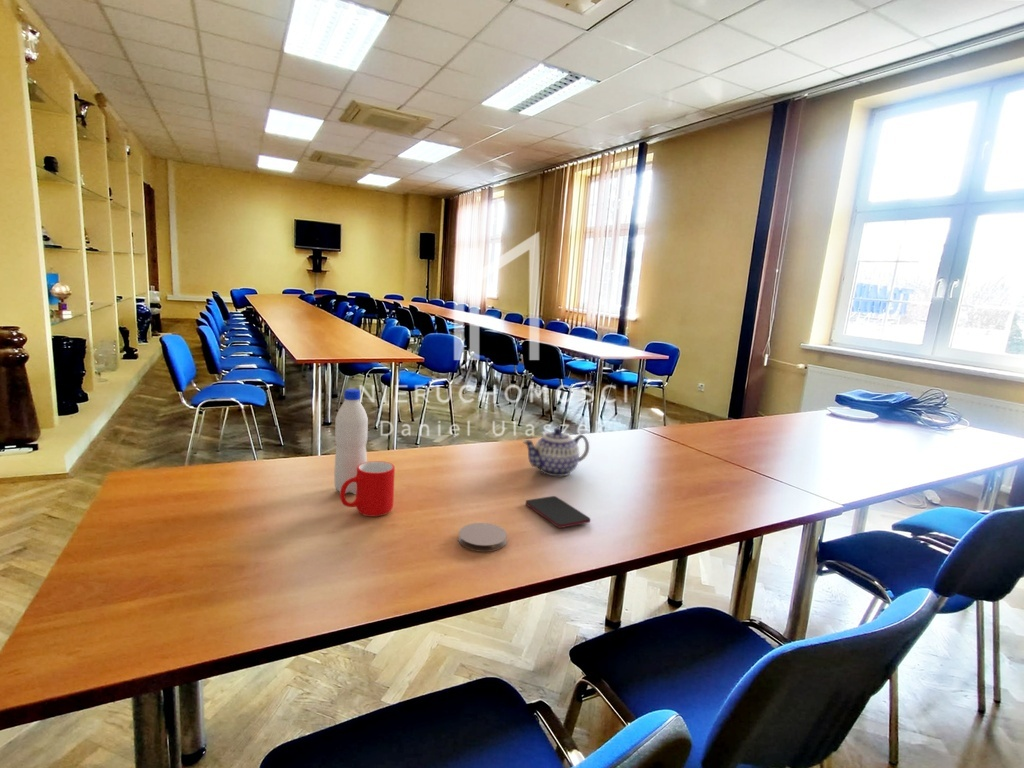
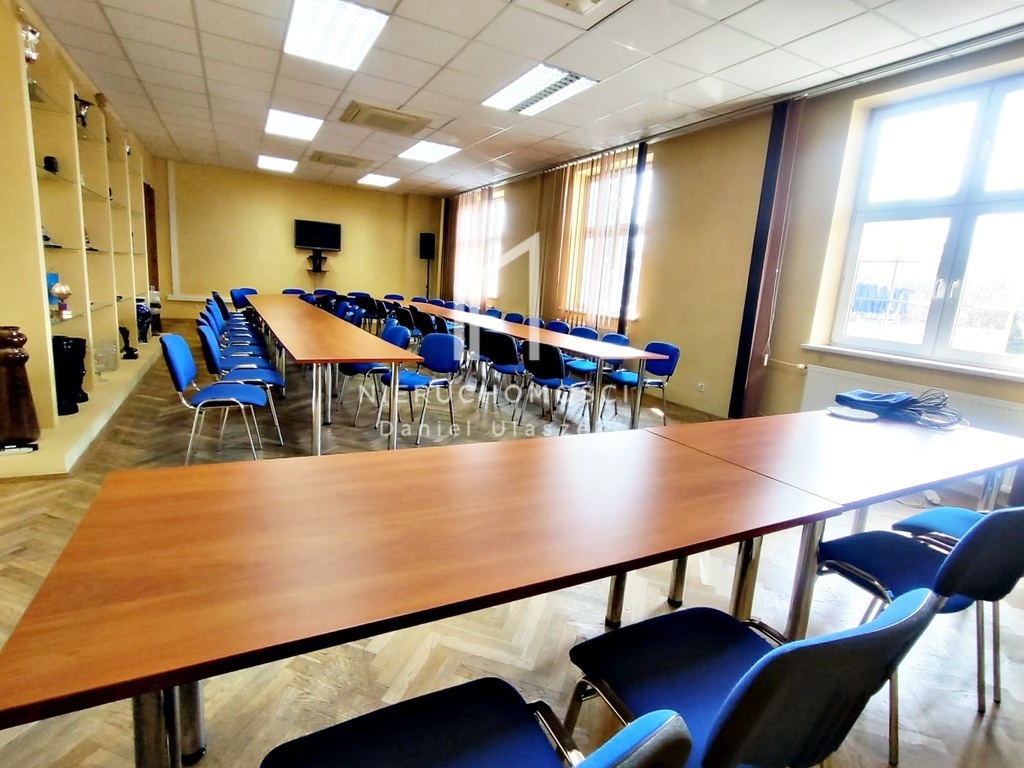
- smartphone [525,495,591,529]
- teapot [522,427,590,477]
- coaster [458,522,508,553]
- cup [339,460,396,517]
- water bottle [333,388,369,495]
